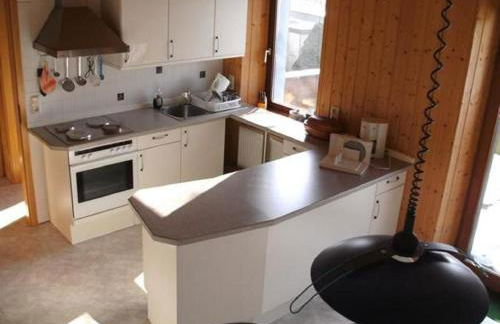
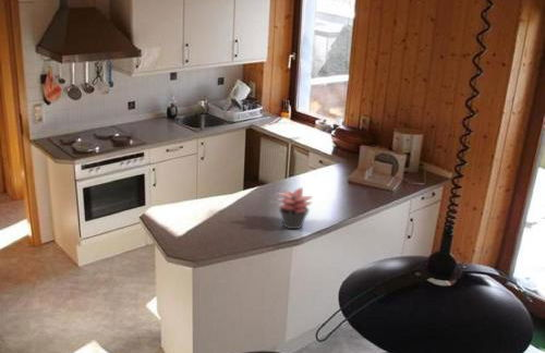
+ succulent plant [276,186,314,230]
